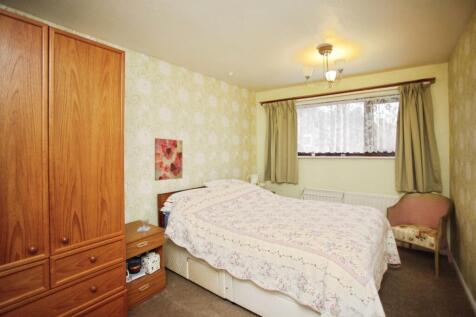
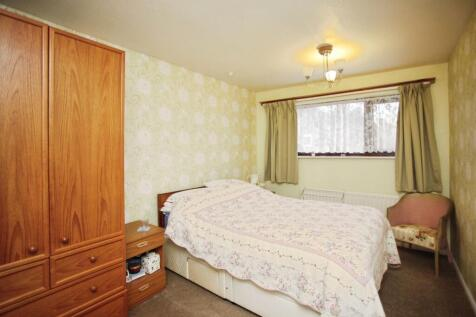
- wall art [154,137,183,181]
